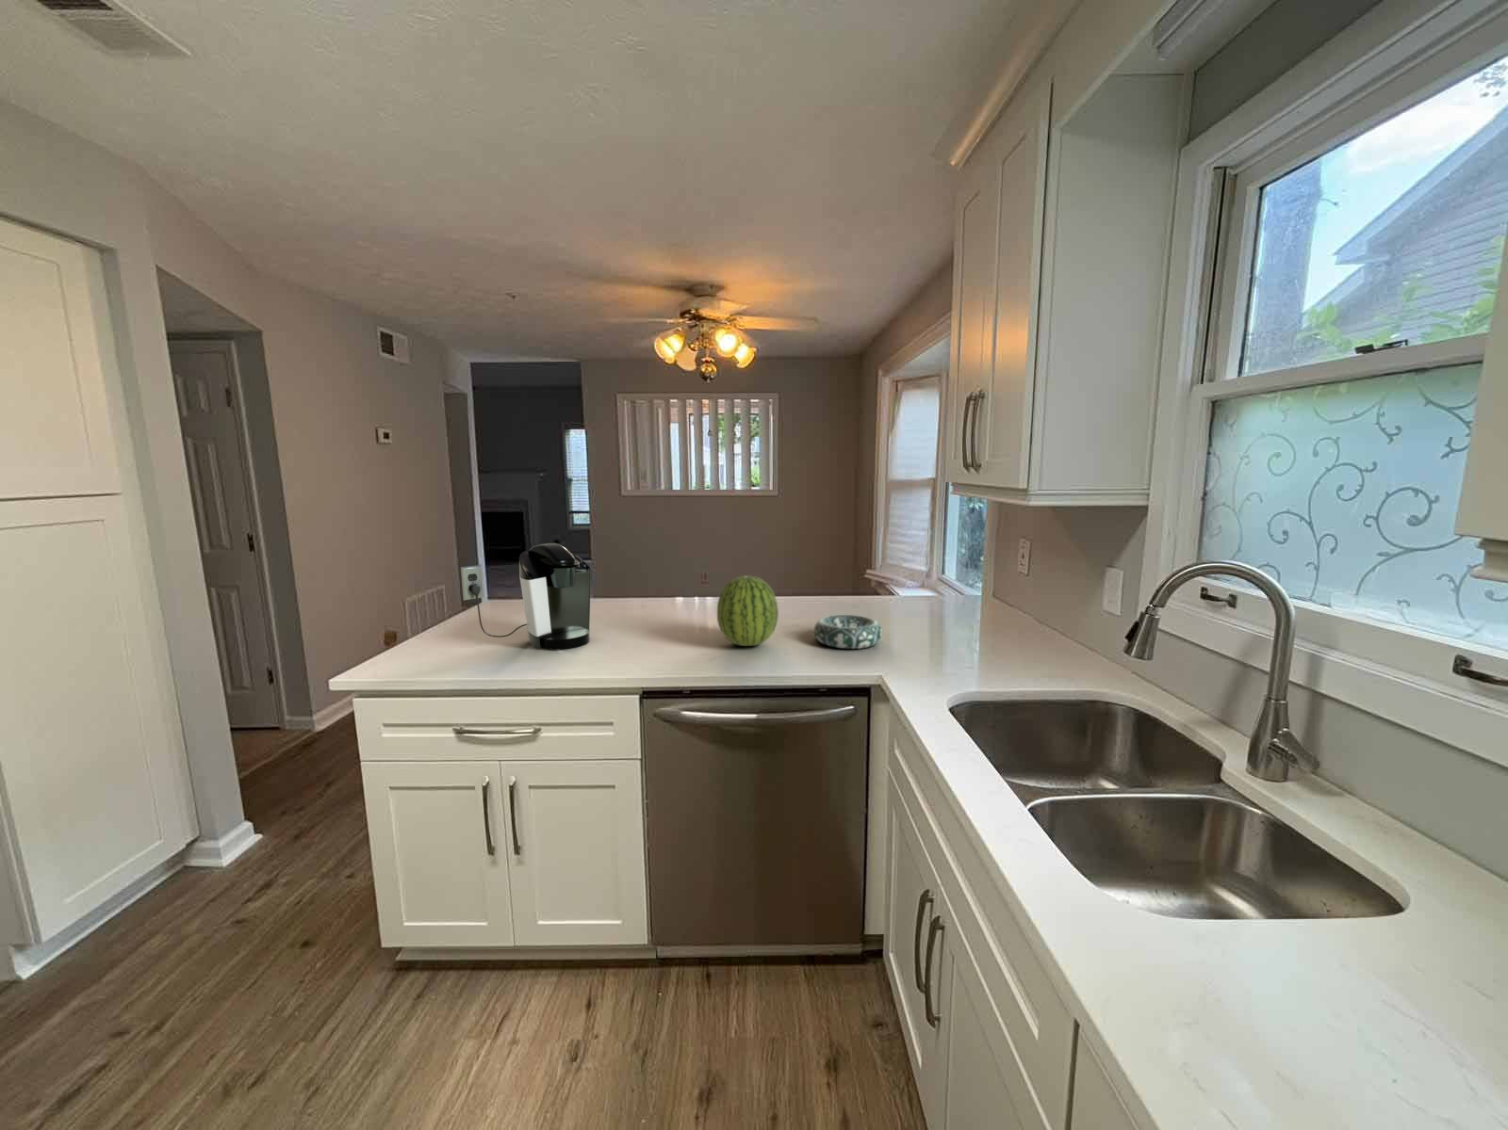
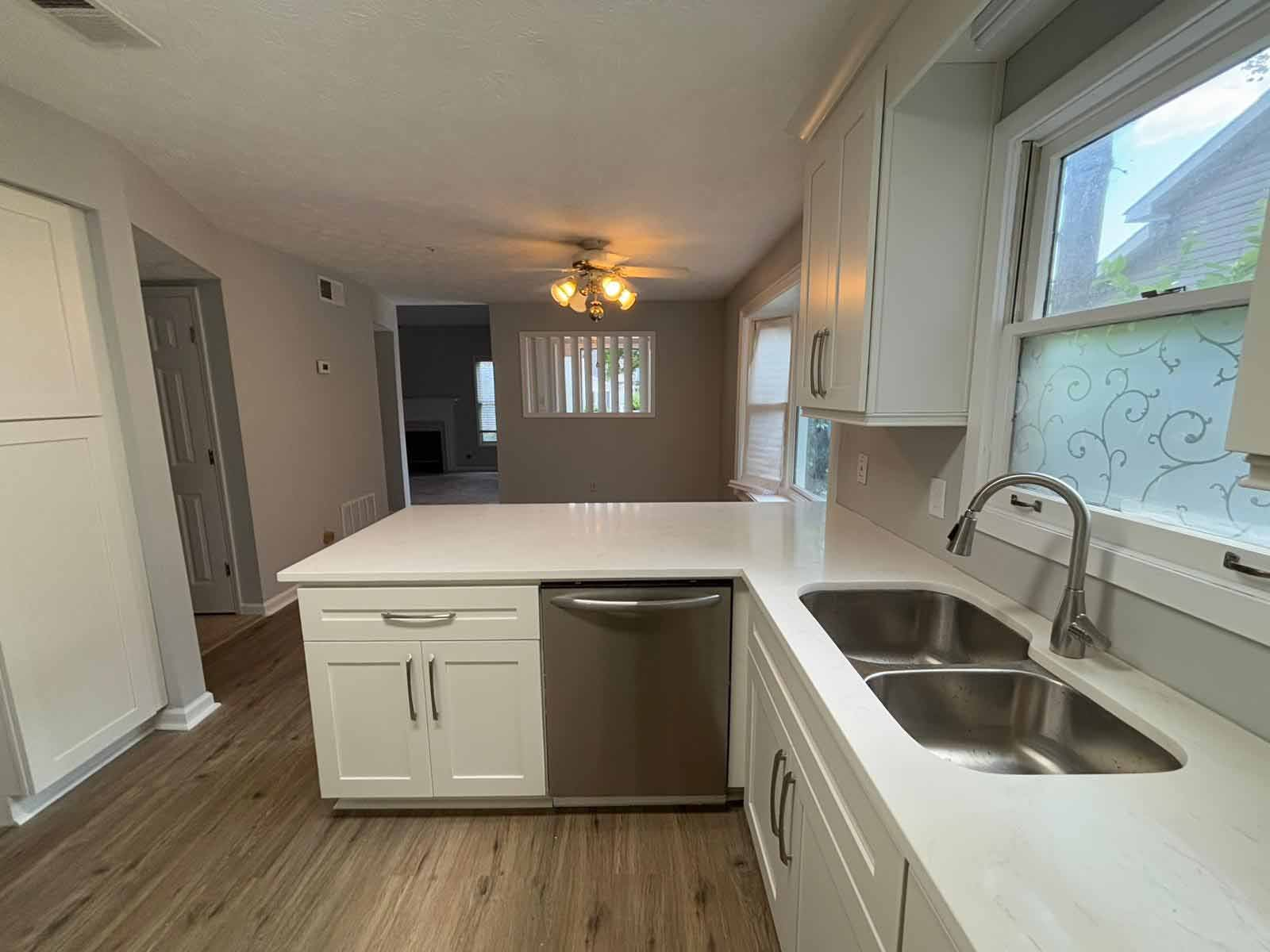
- coffee maker [460,542,591,650]
- fruit [716,574,779,647]
- decorative bowl [813,614,883,649]
